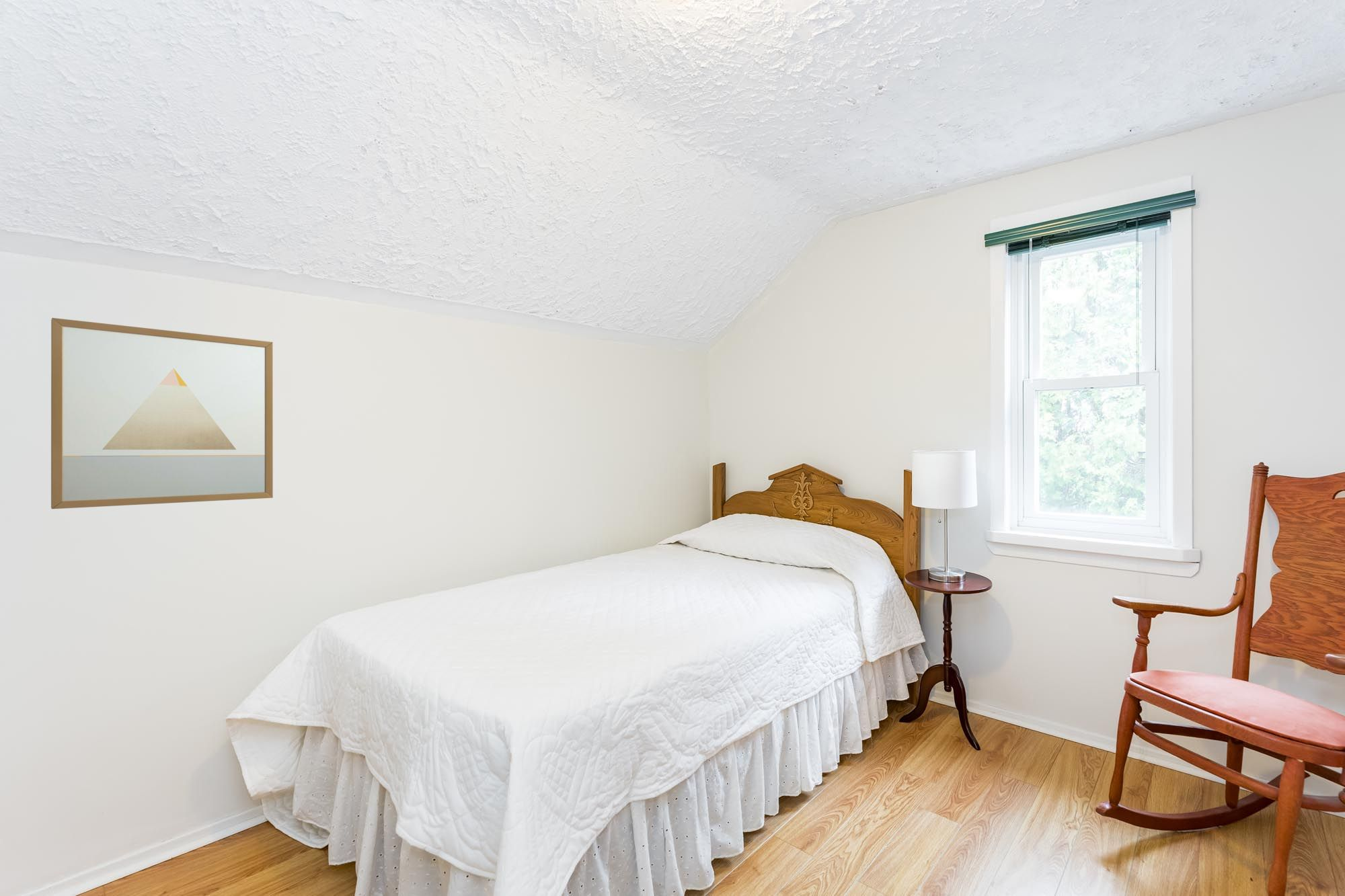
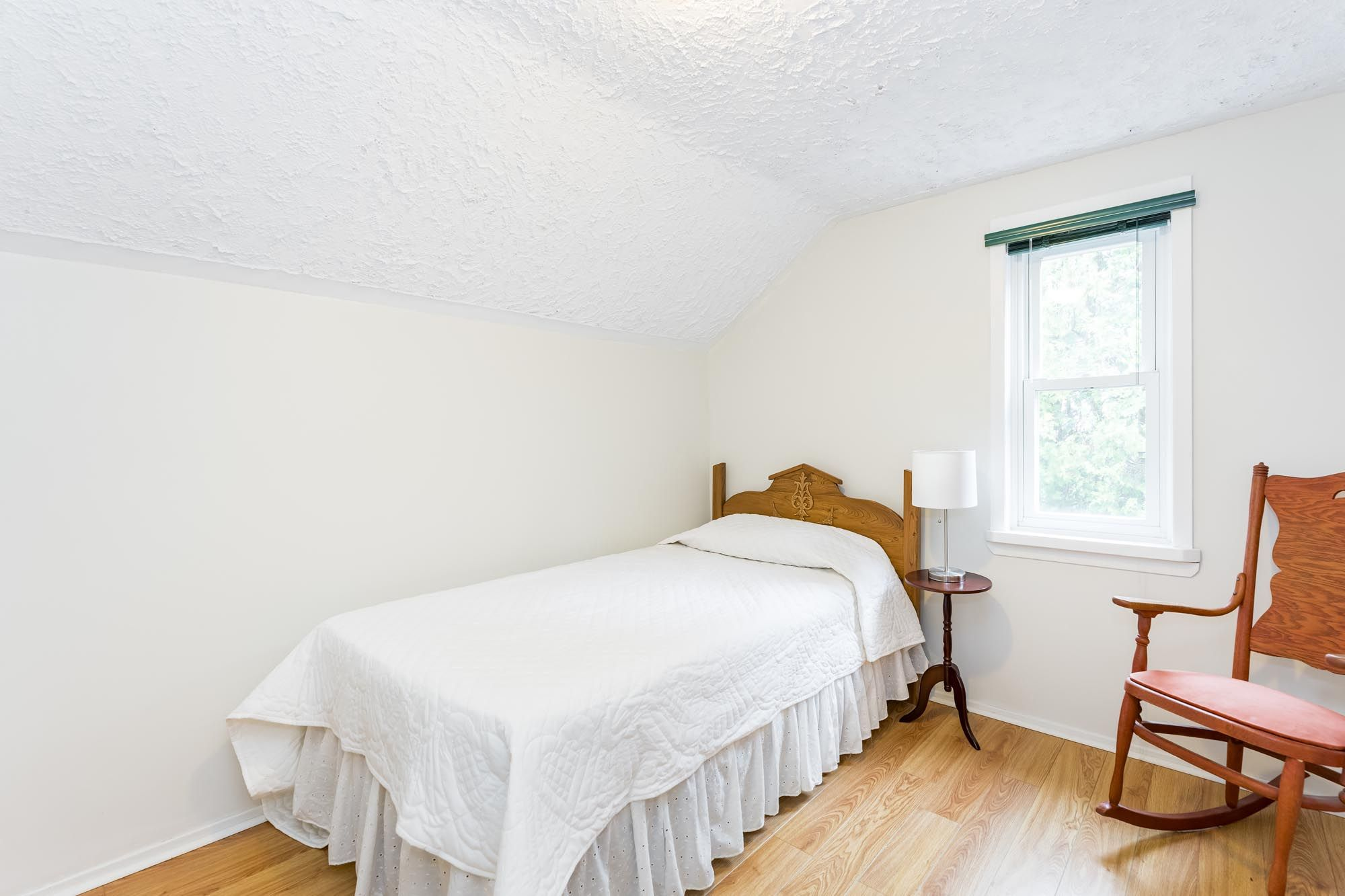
- wall art [50,317,274,510]
